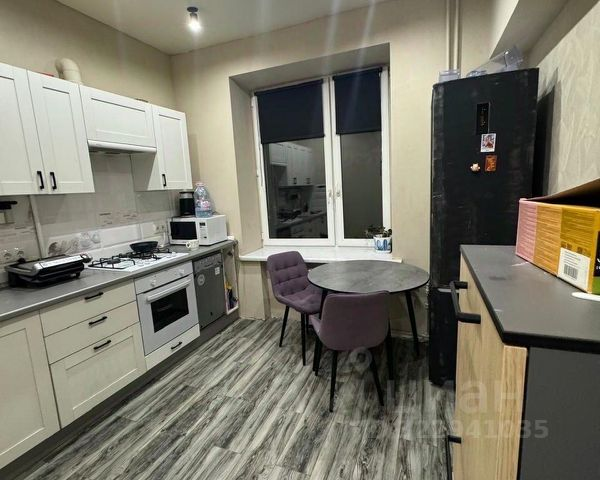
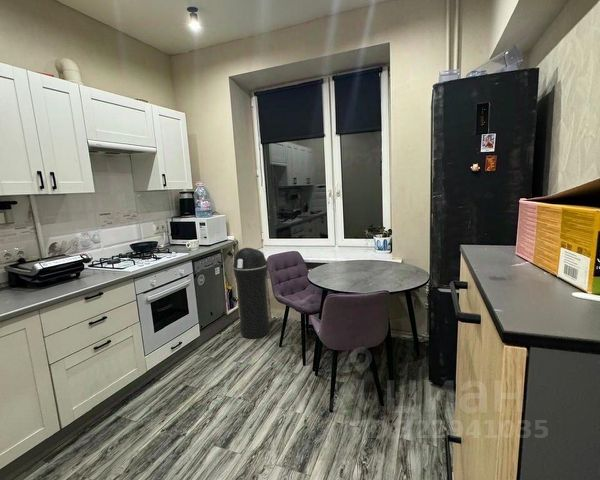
+ trash can [232,247,271,340]
